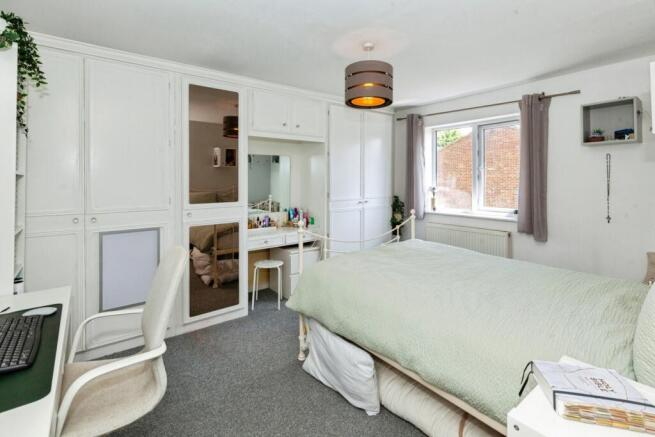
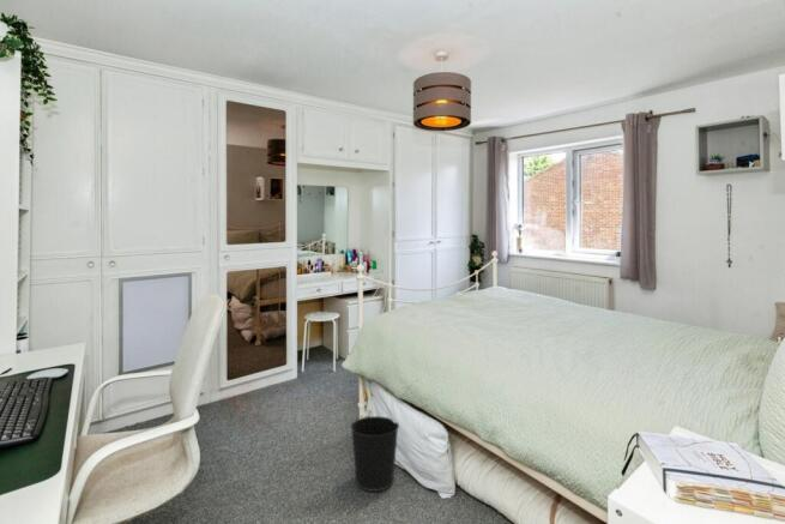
+ wastebasket [350,415,400,493]
